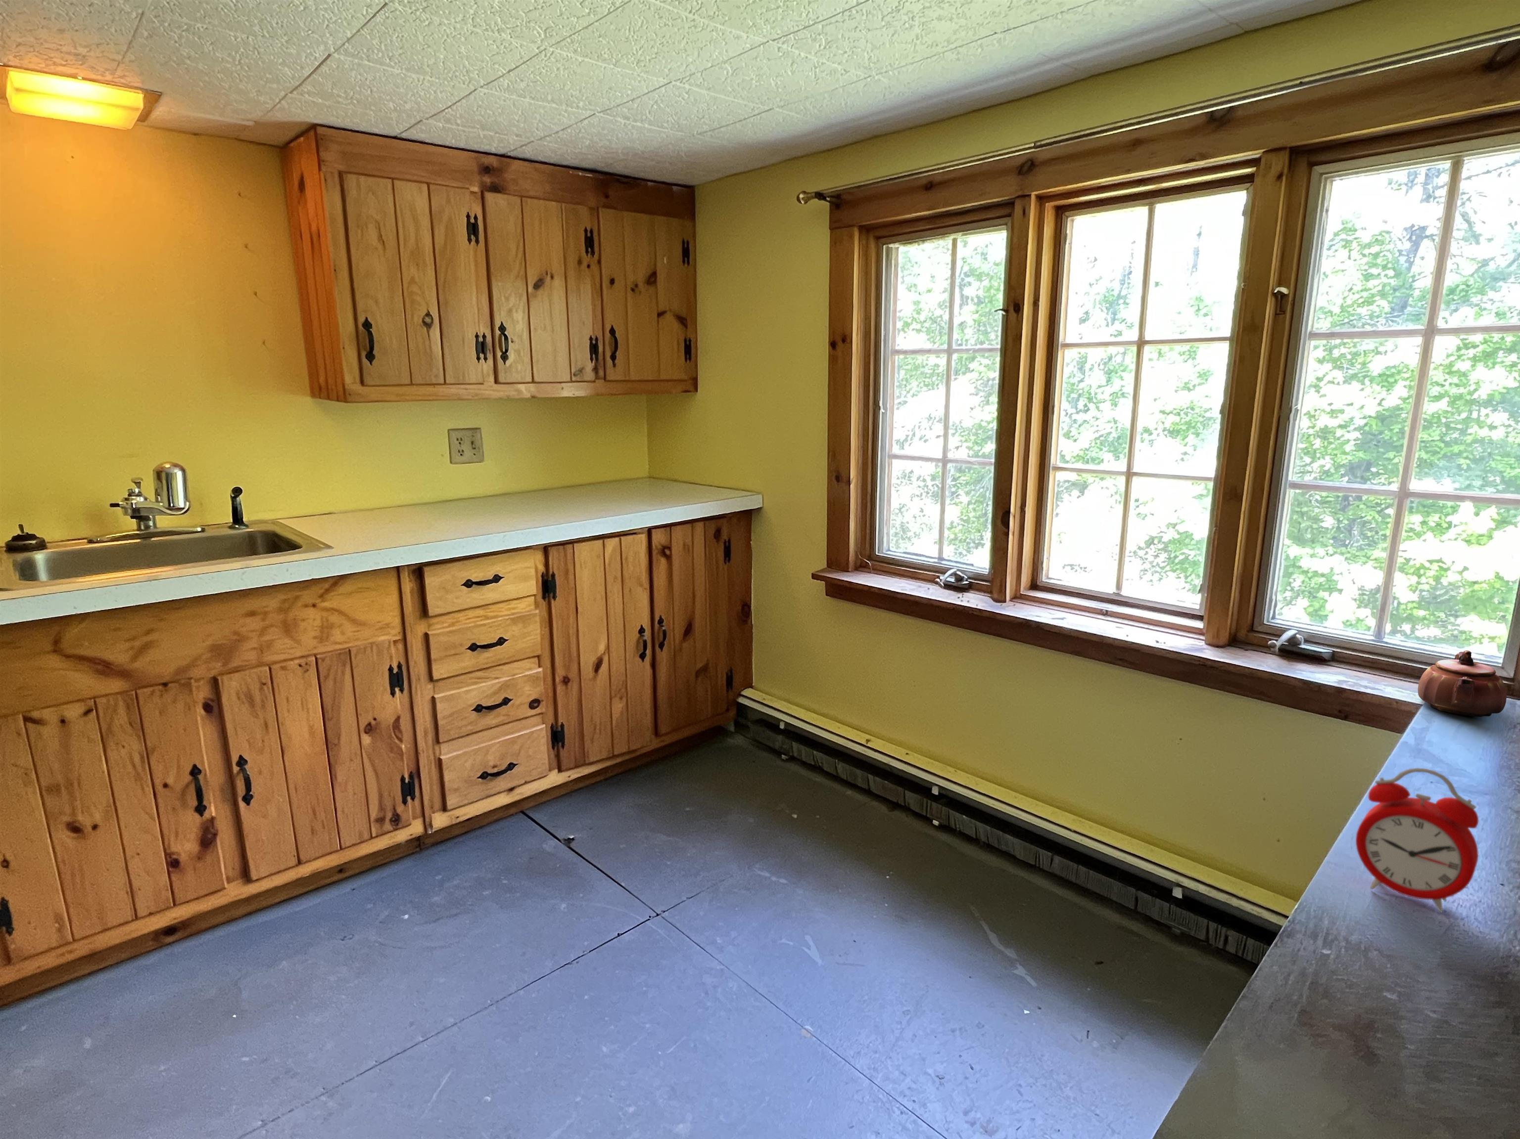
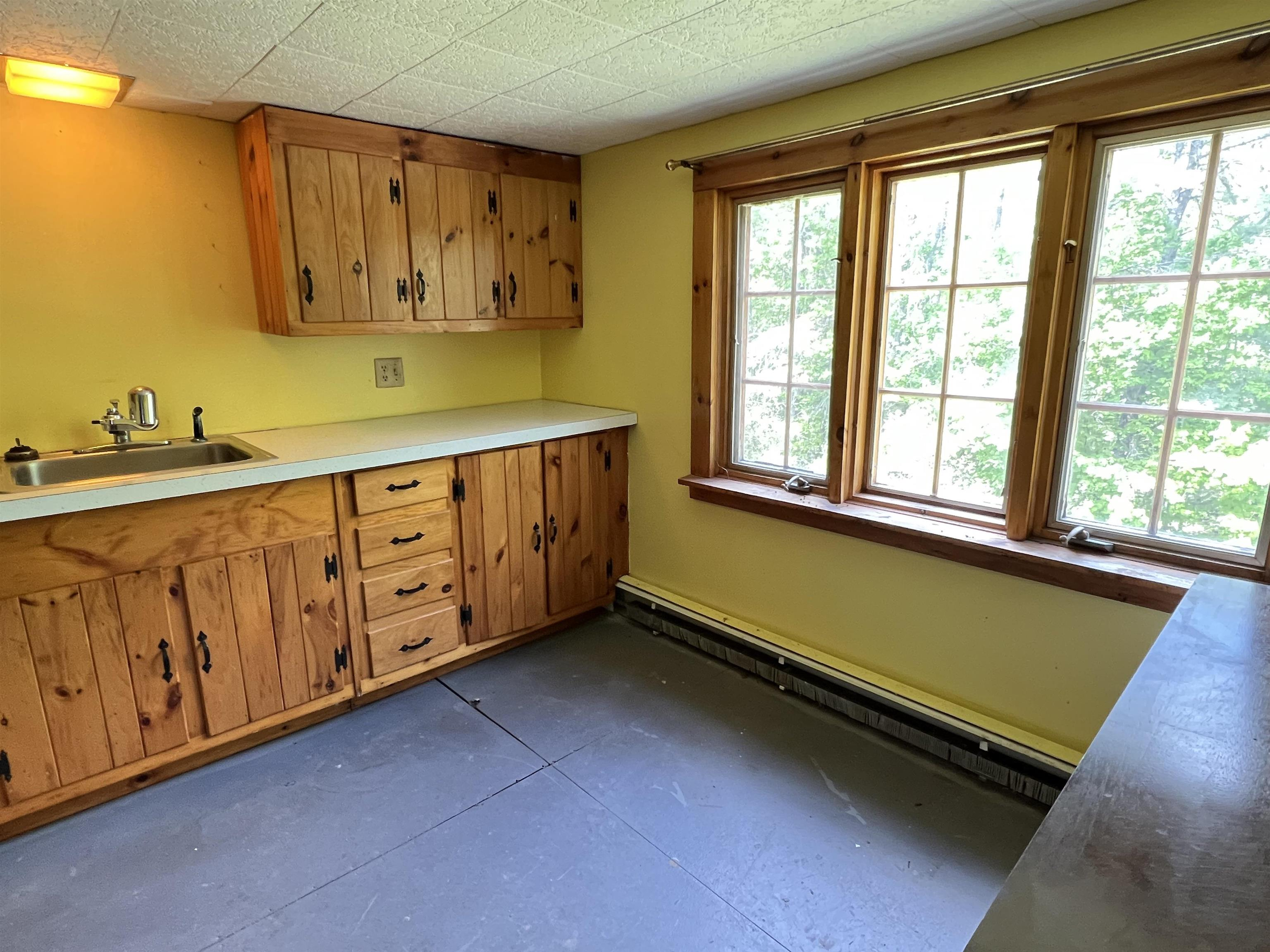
- teapot [1417,650,1507,718]
- alarm clock [1355,767,1479,913]
